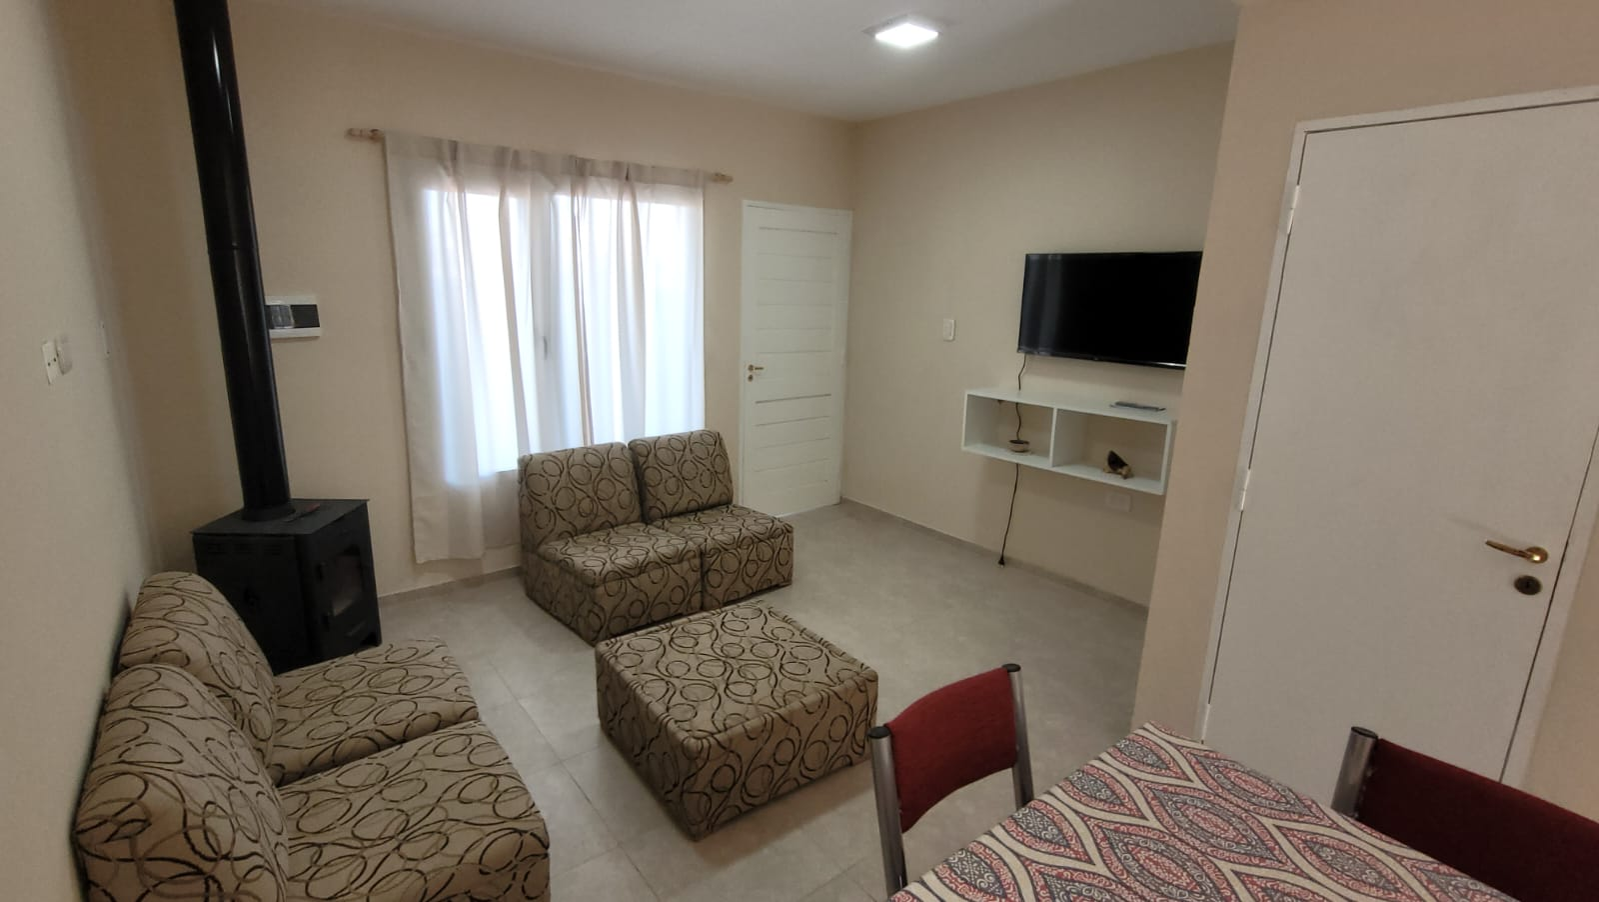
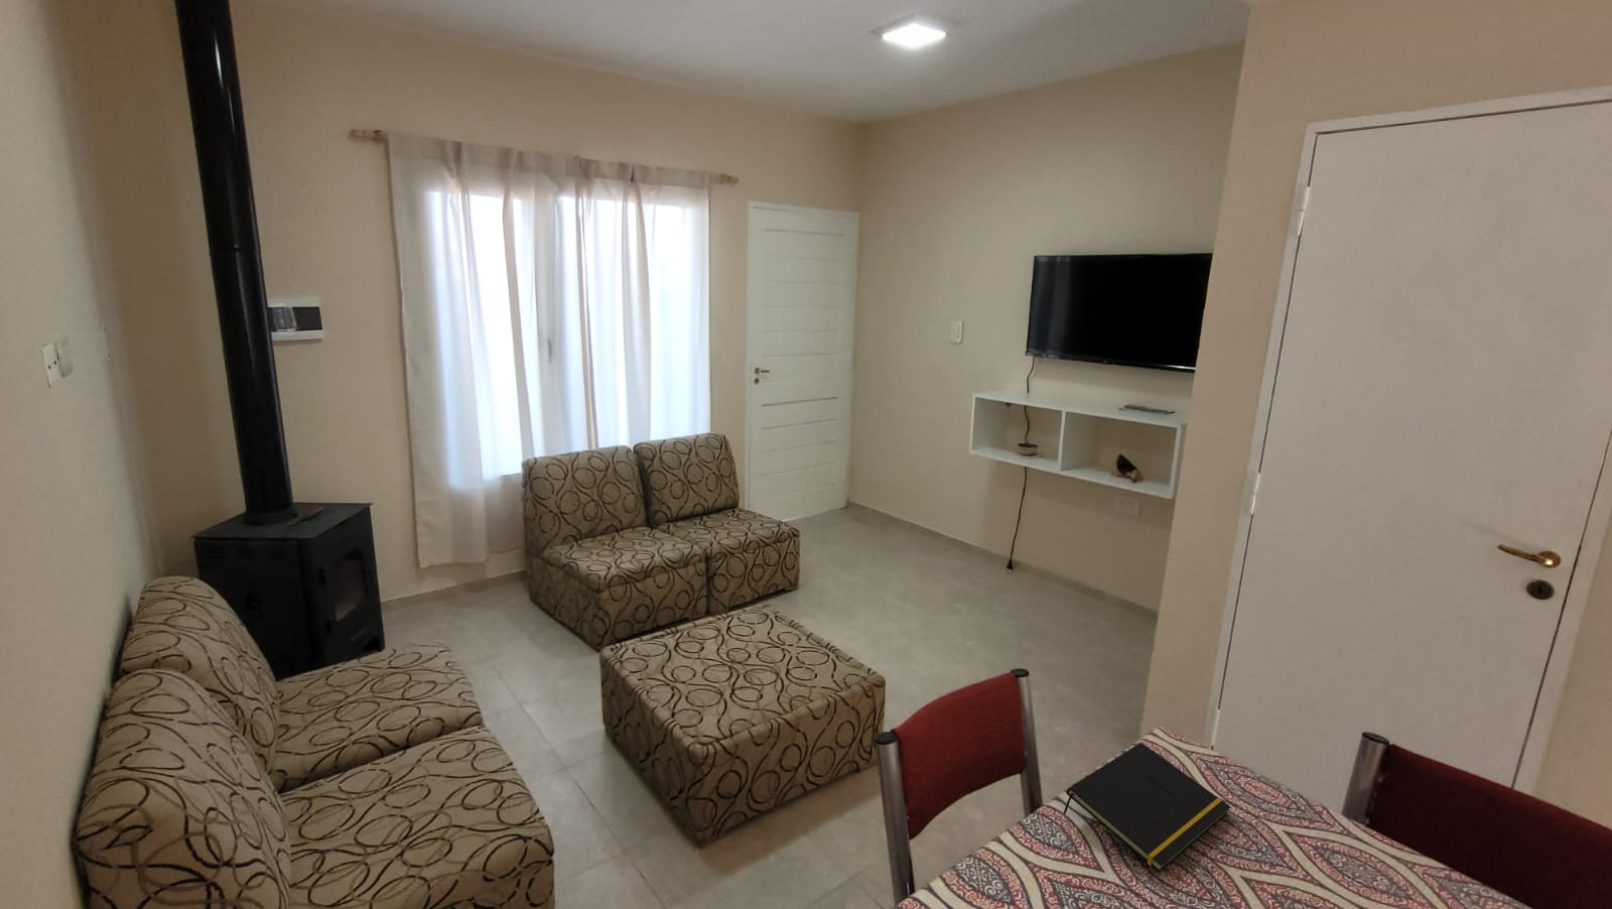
+ notepad [1062,742,1232,872]
